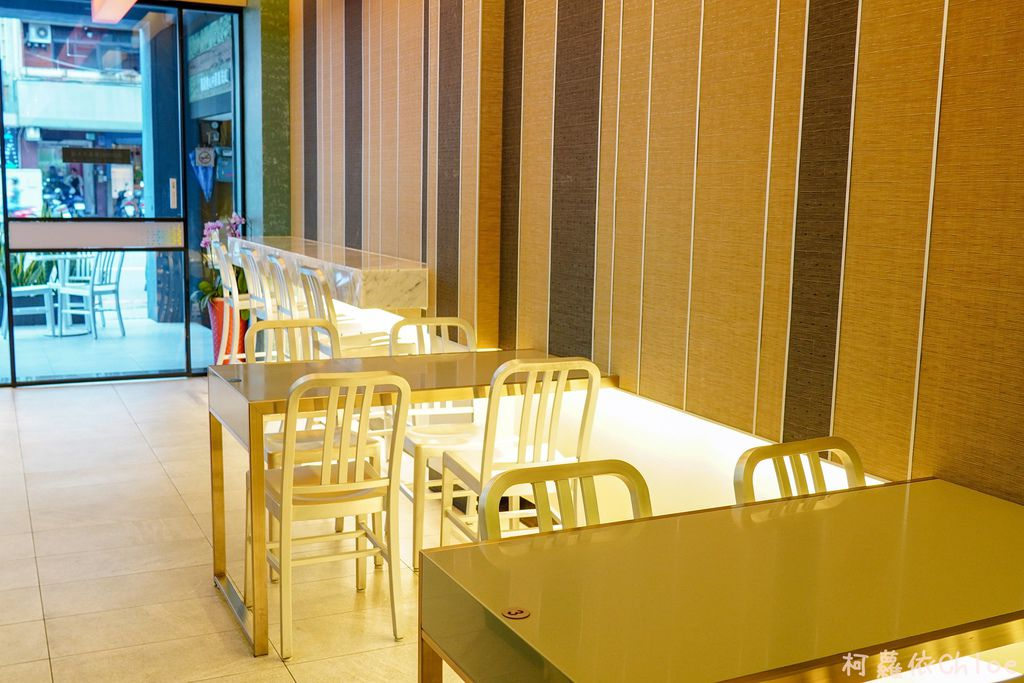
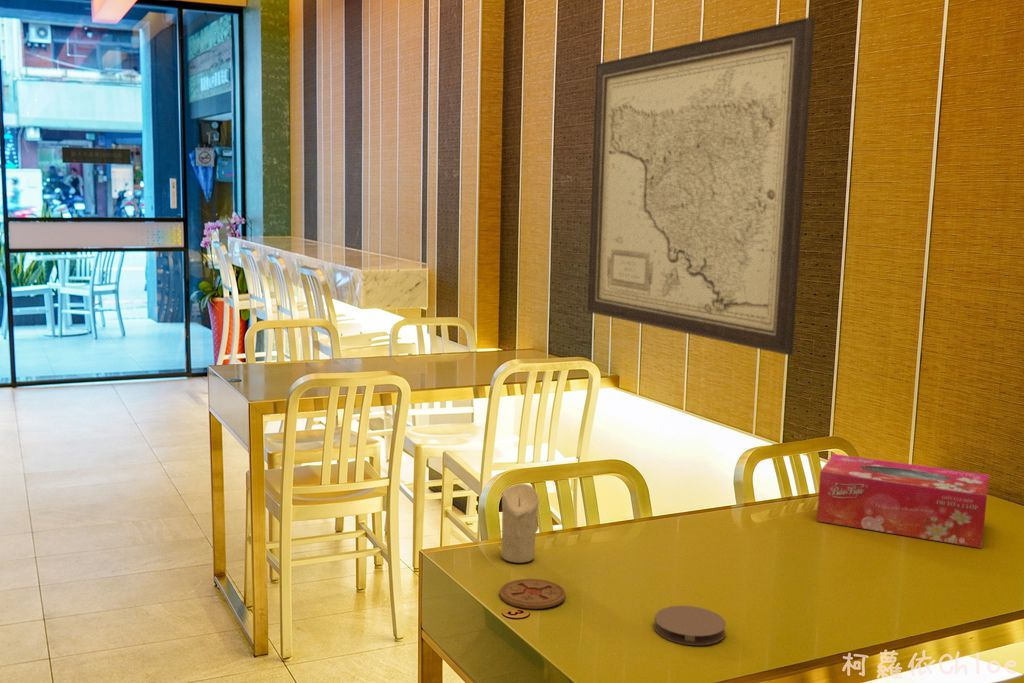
+ coaster [653,605,727,646]
+ coaster [499,578,567,610]
+ candle [501,483,540,564]
+ tissue box [816,453,990,549]
+ wall art [587,16,816,356]
